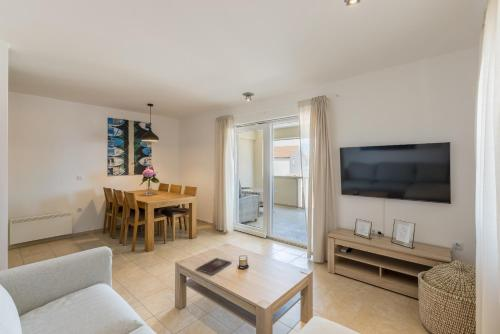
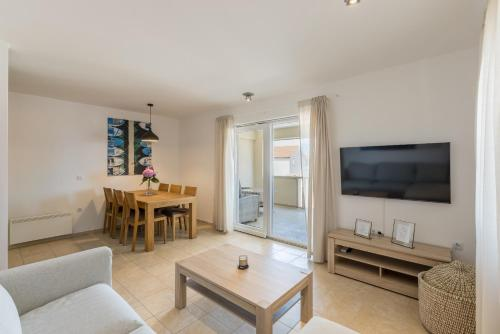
- book [195,257,233,276]
